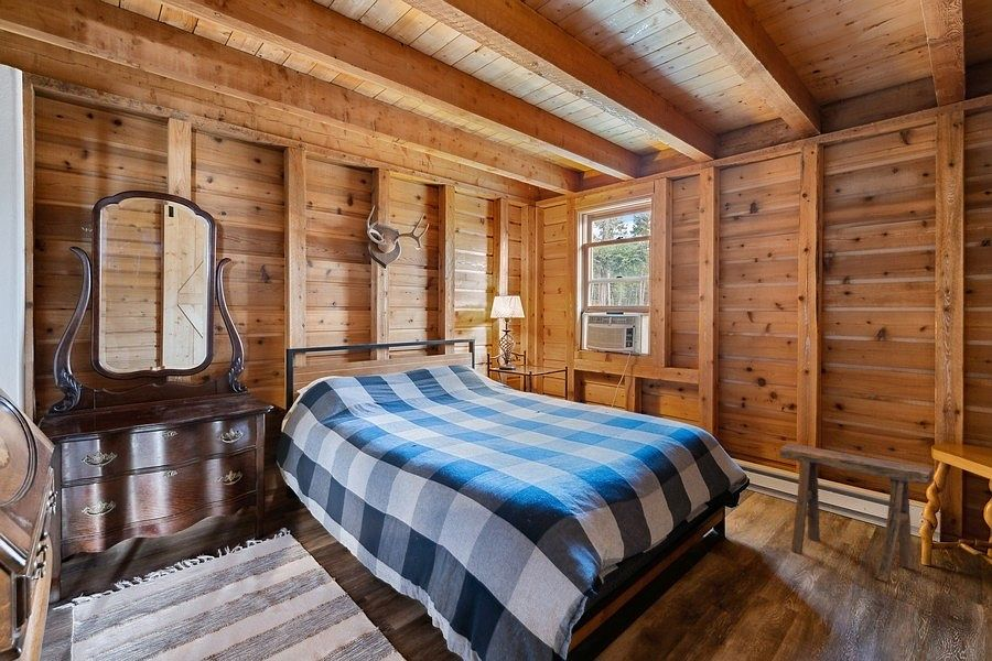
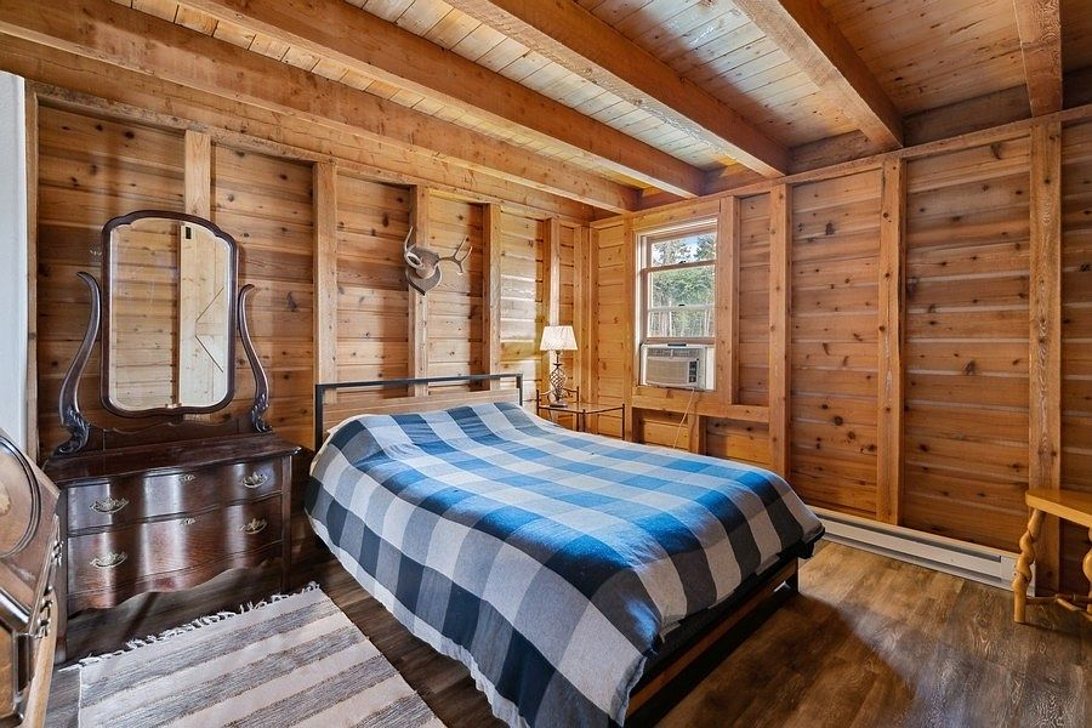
- stool [778,443,935,583]
